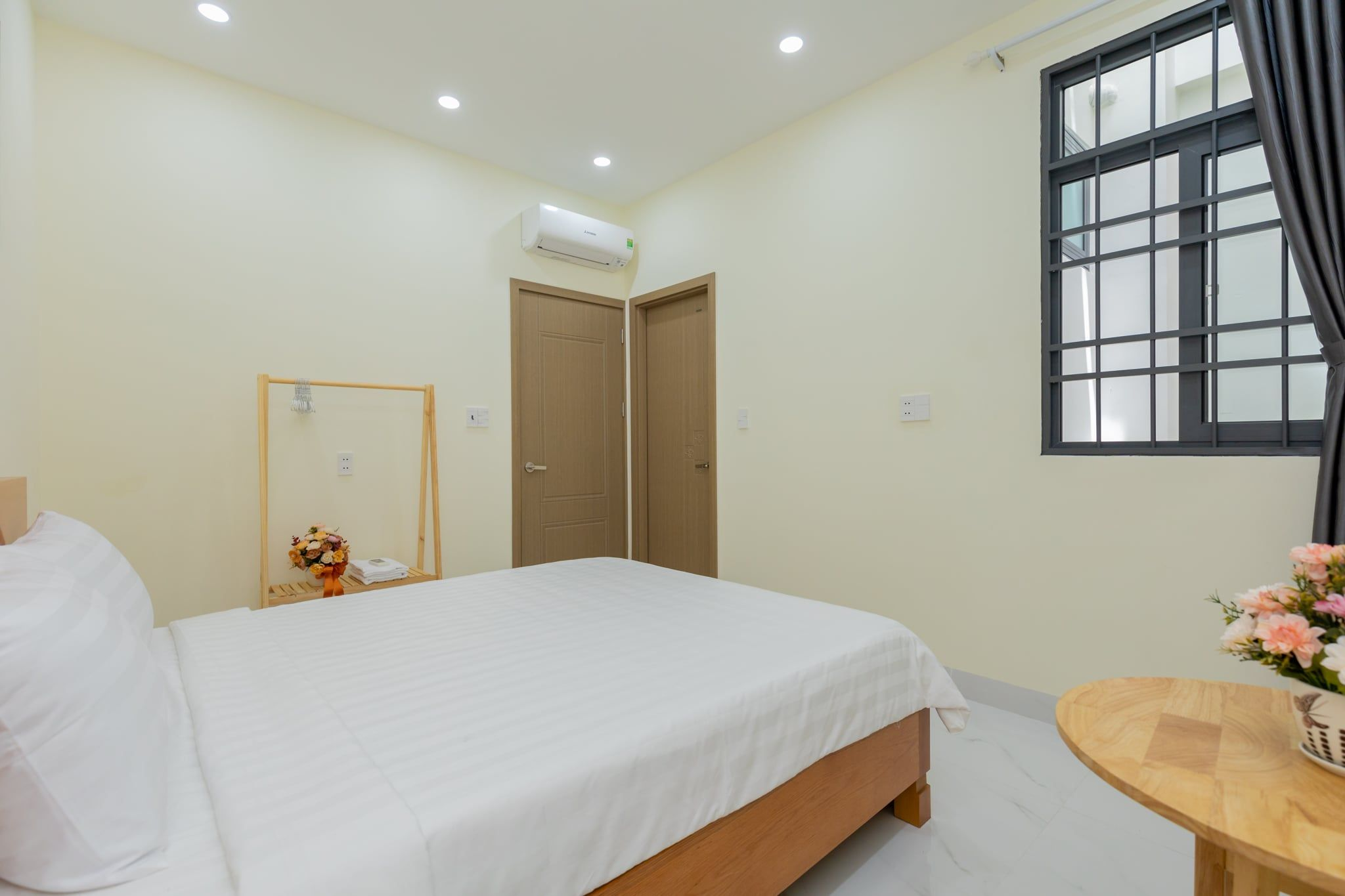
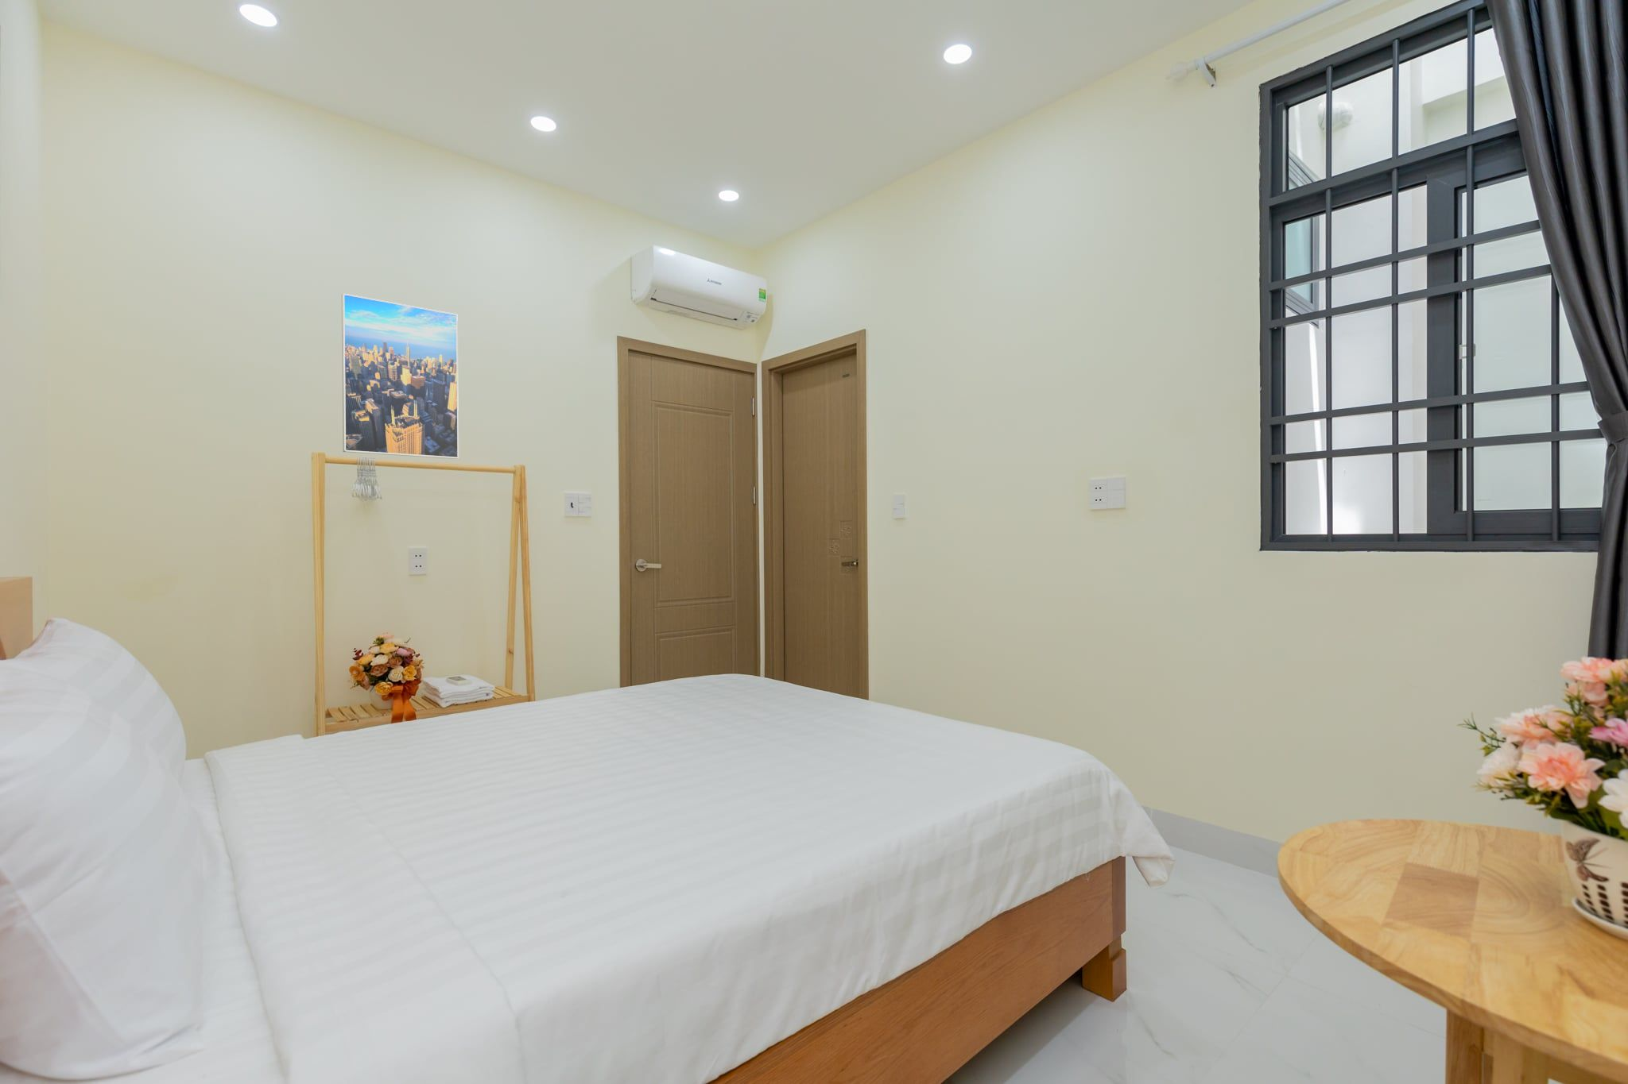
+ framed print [341,293,460,460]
